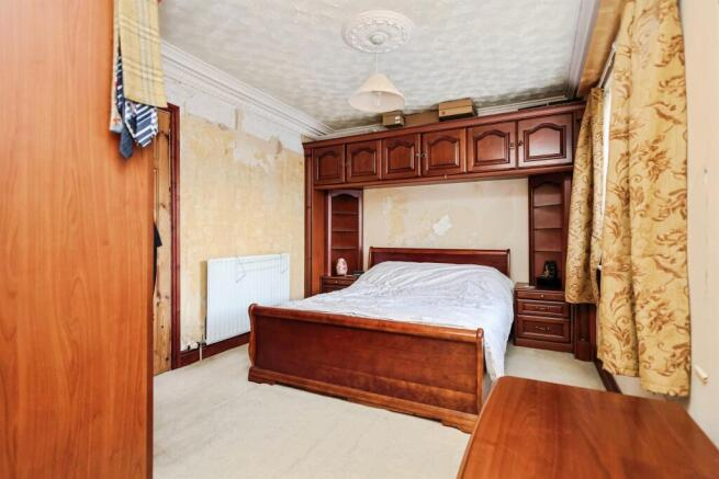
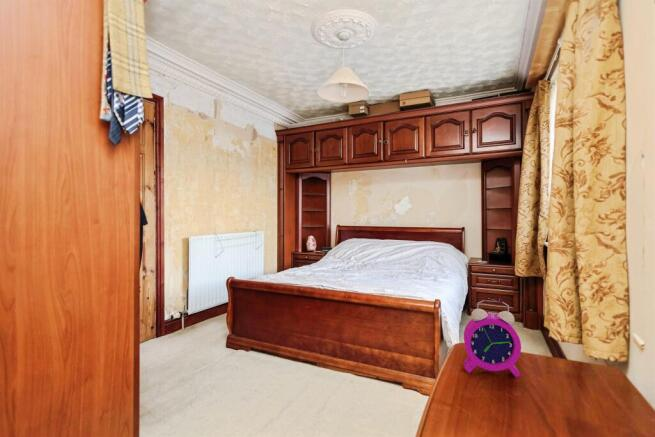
+ alarm clock [462,299,522,378]
